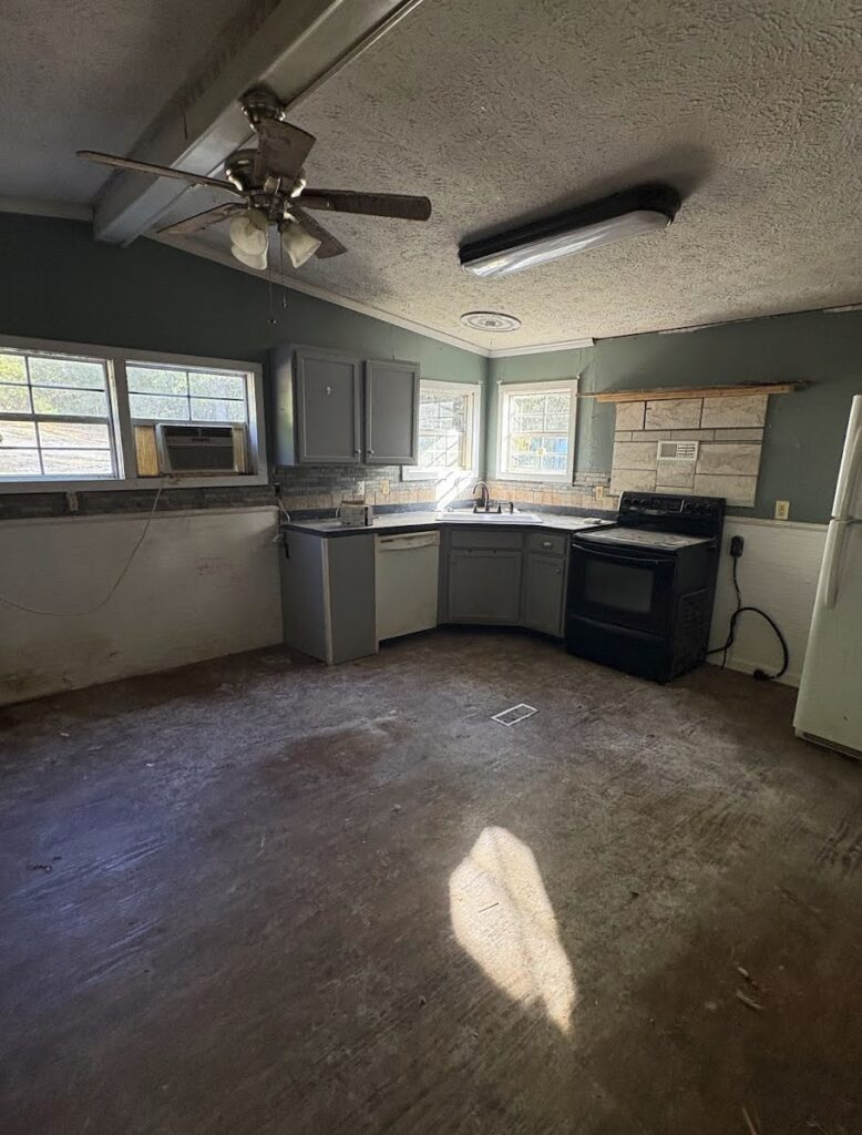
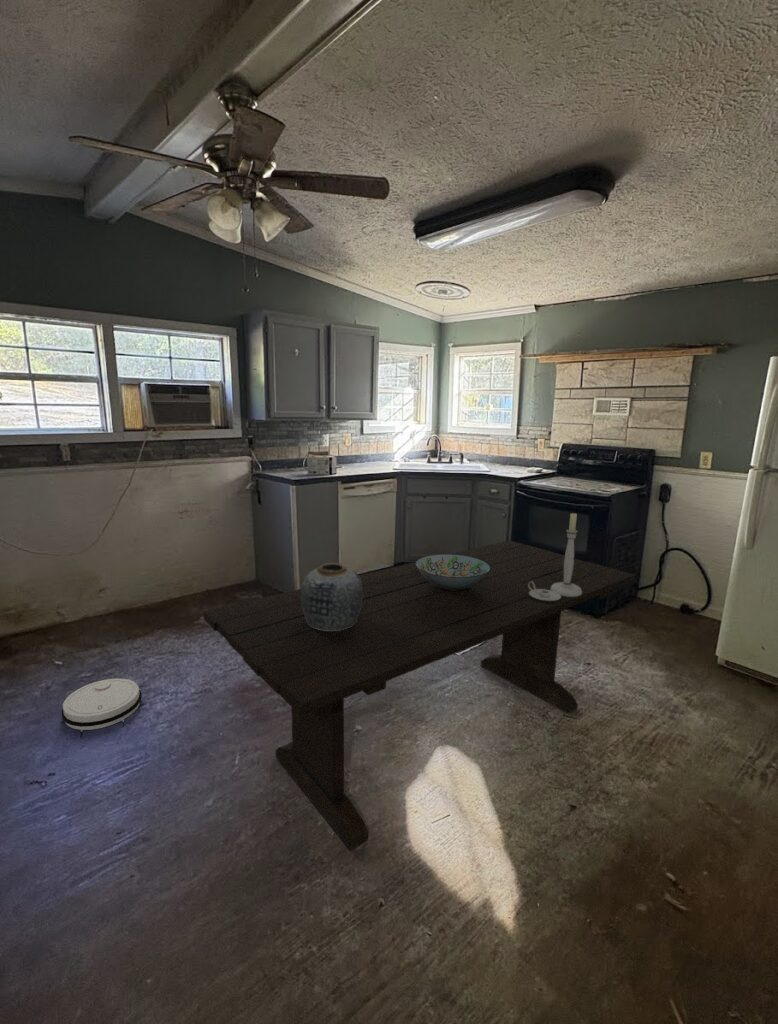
+ robot vacuum [60,678,145,738]
+ dining table [202,540,637,852]
+ decorative bowl [415,553,490,590]
+ candlestick [528,512,582,601]
+ vase [300,562,363,631]
